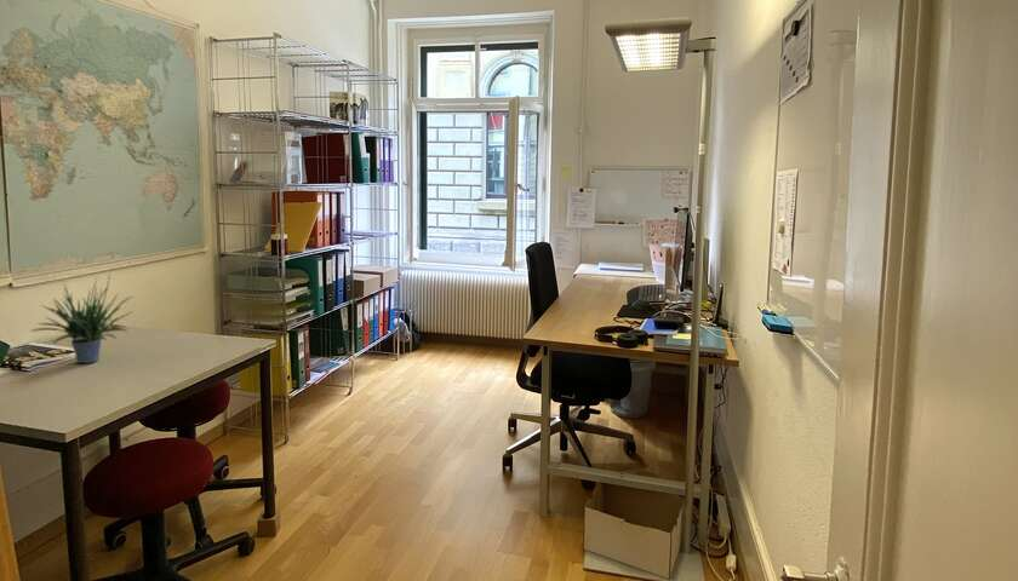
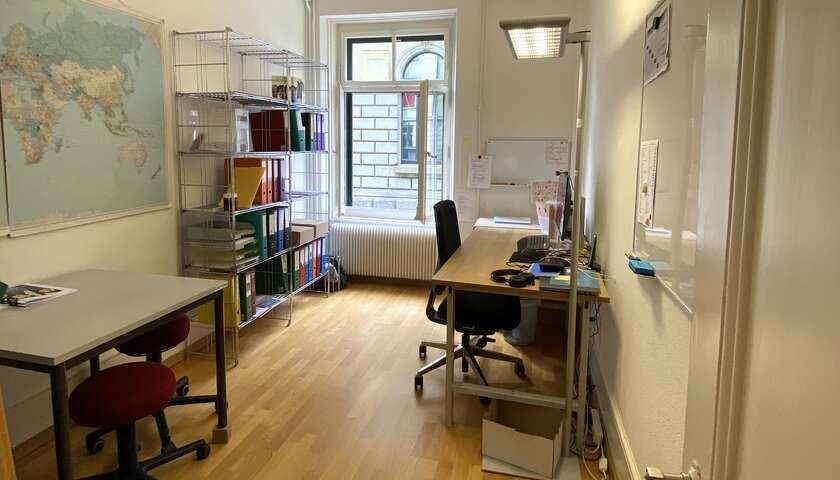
- potted plant [29,271,135,364]
